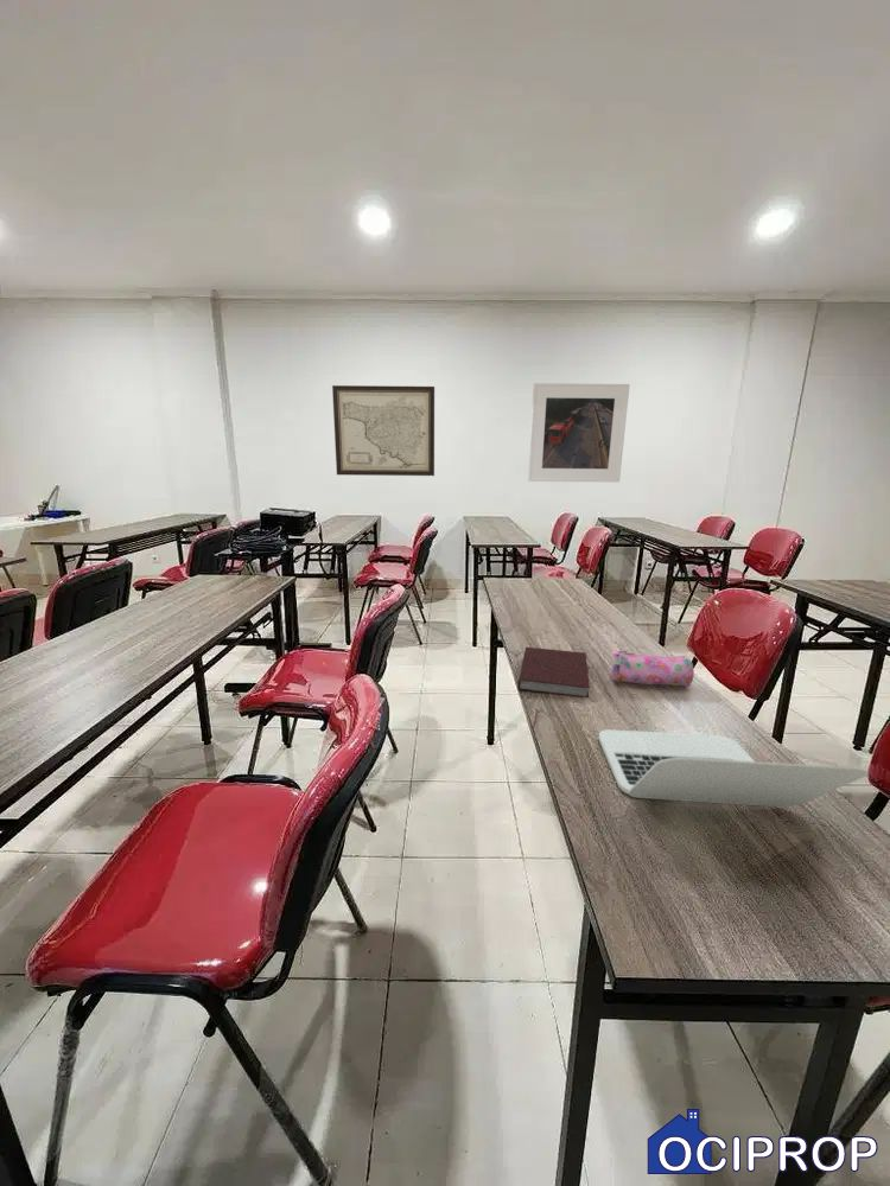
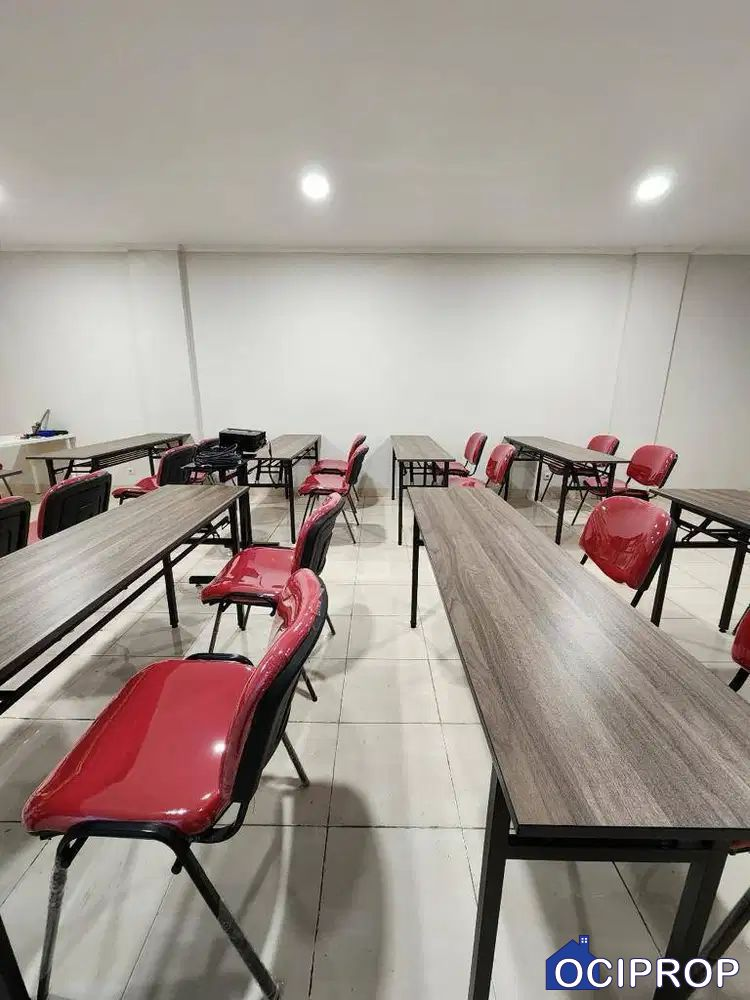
- wall art [331,384,436,477]
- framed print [527,382,631,484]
- notebook [516,646,591,699]
- laptop [598,728,869,808]
- pencil case [610,650,695,689]
